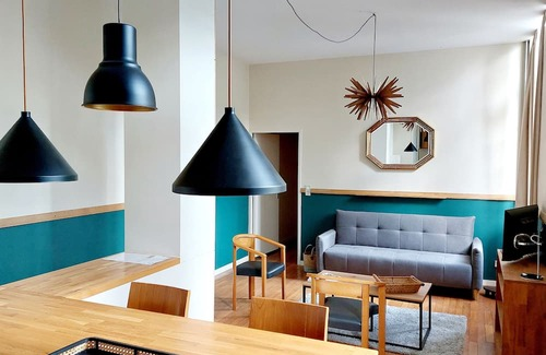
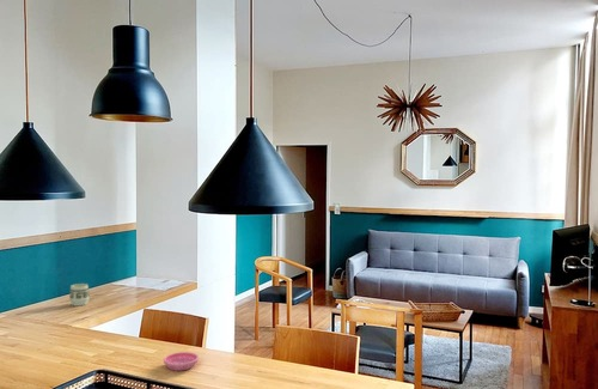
+ saucer [163,351,200,372]
+ cup [68,282,91,308]
